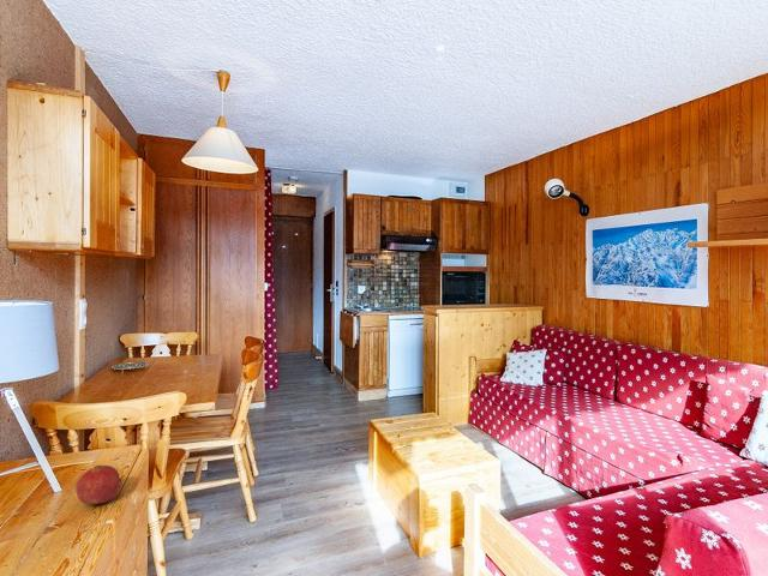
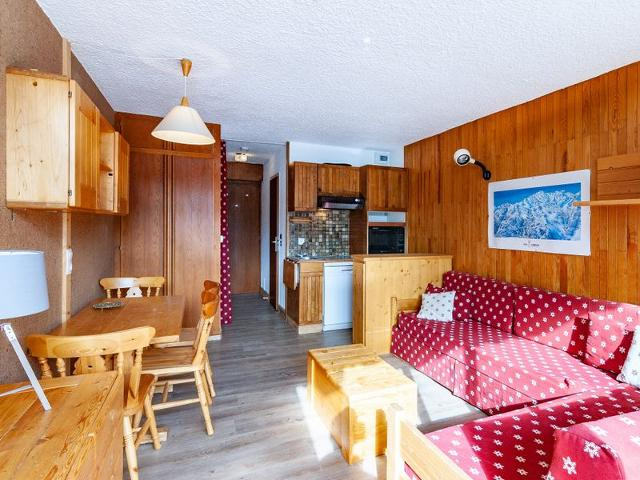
- fruit [74,464,122,506]
